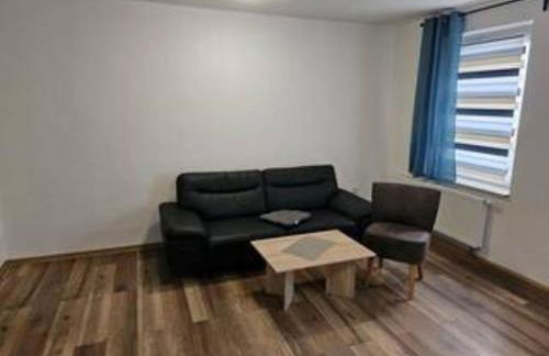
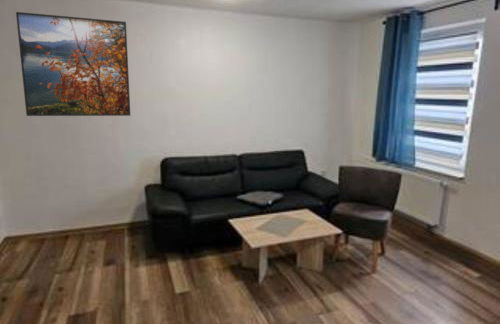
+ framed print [15,11,131,117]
